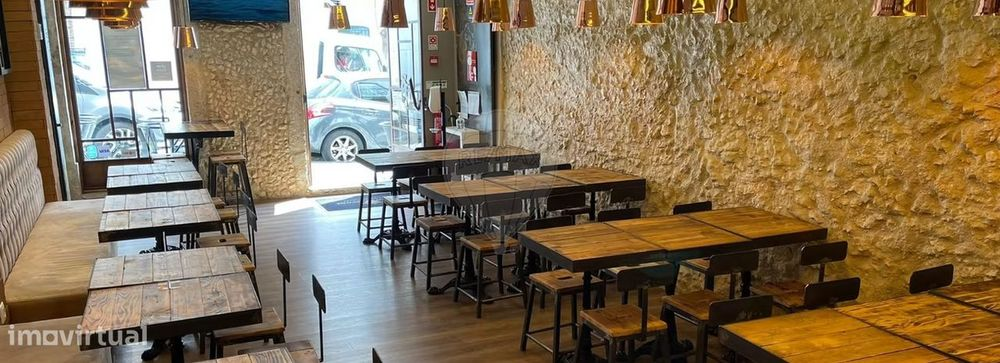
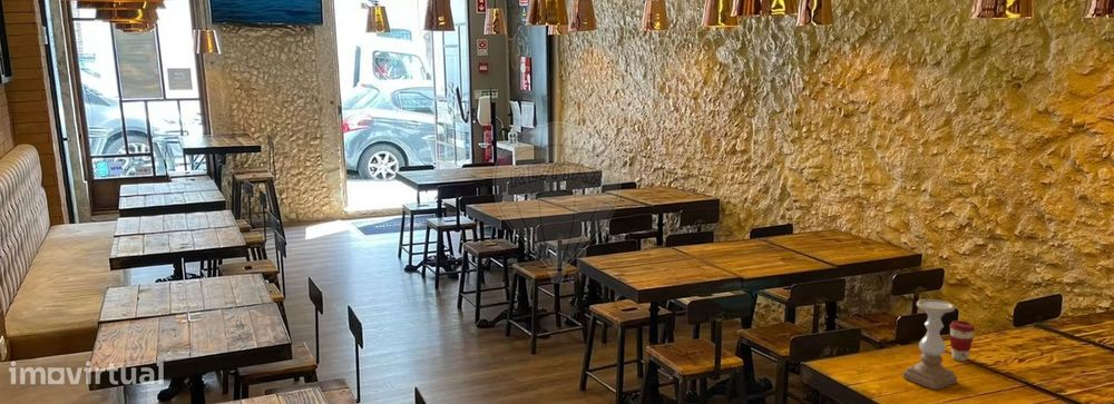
+ coffee cup [948,319,976,363]
+ candle holder [902,298,958,391]
